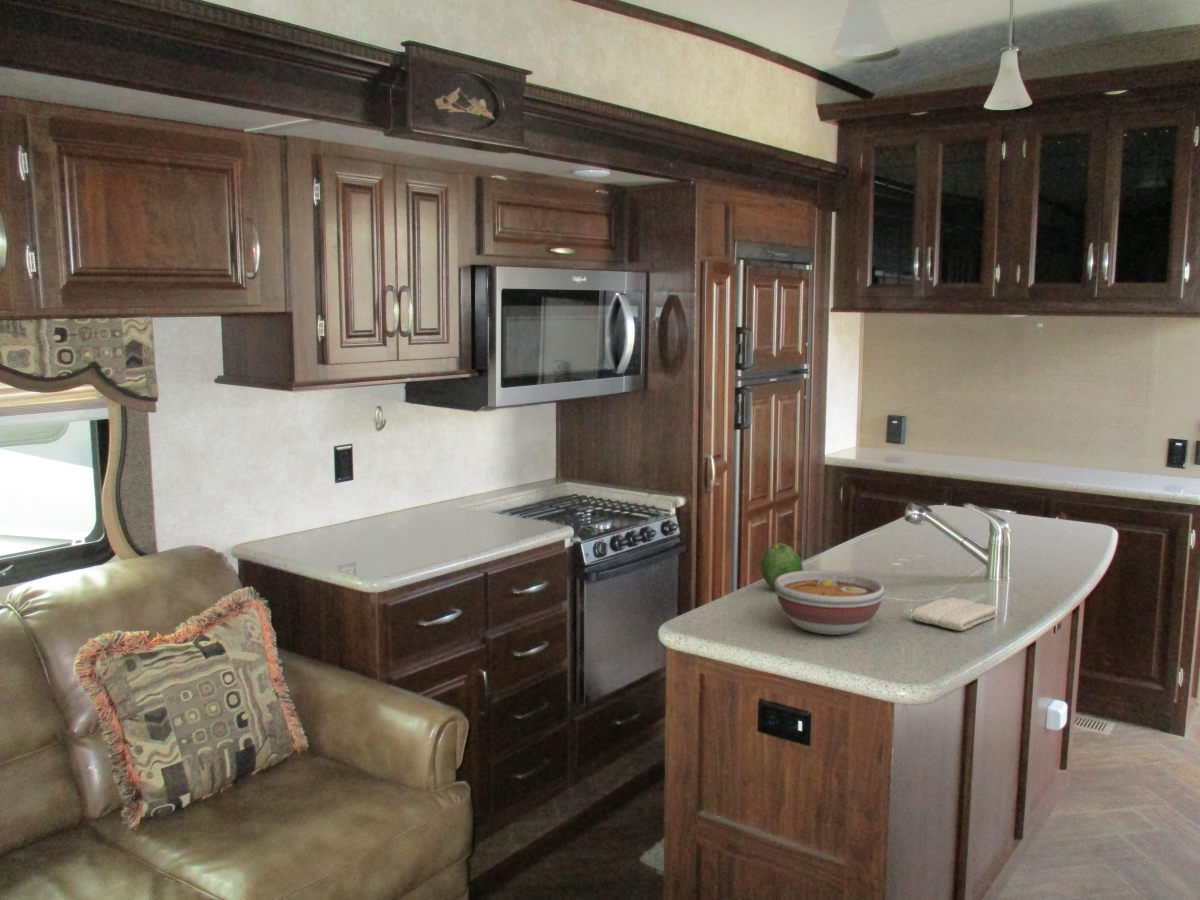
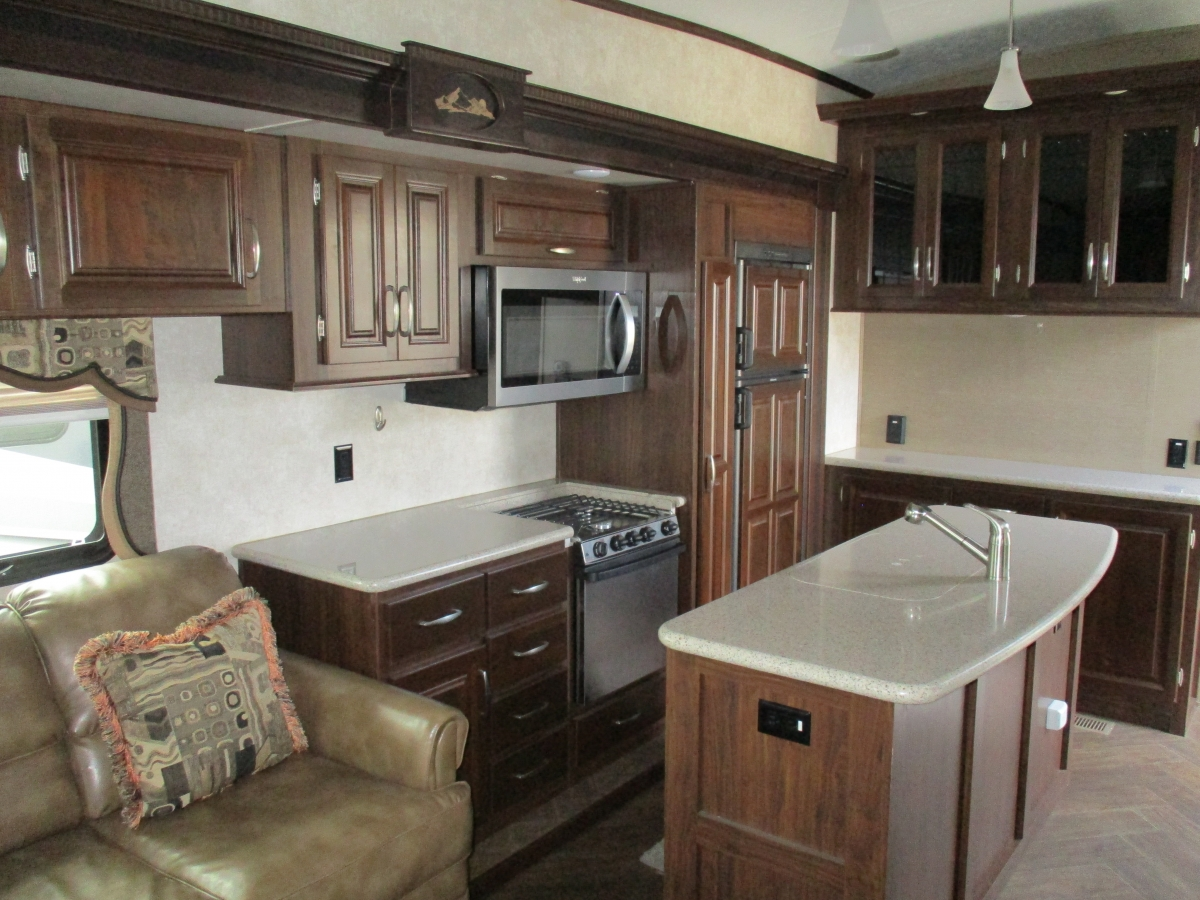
- washcloth [911,596,998,632]
- bowl [775,569,885,636]
- fruit [760,542,804,590]
